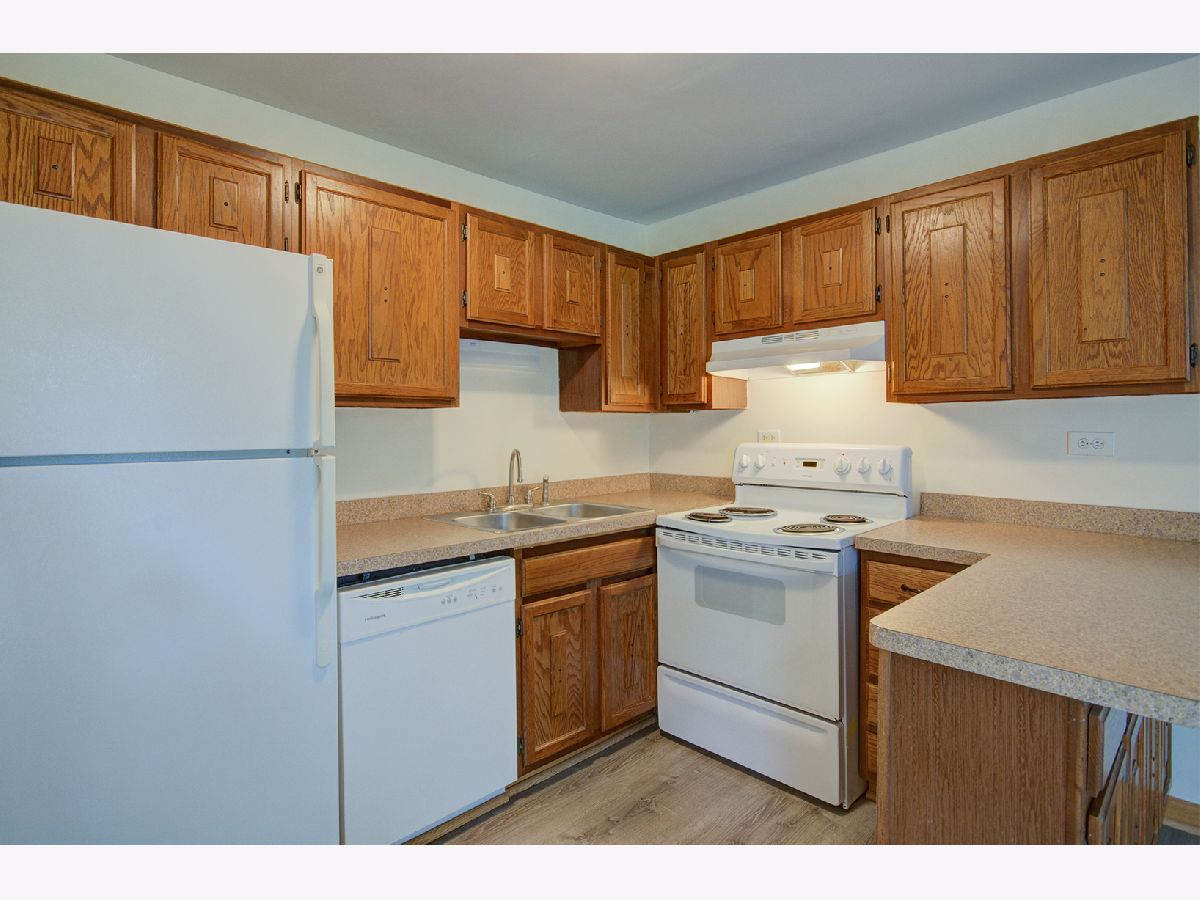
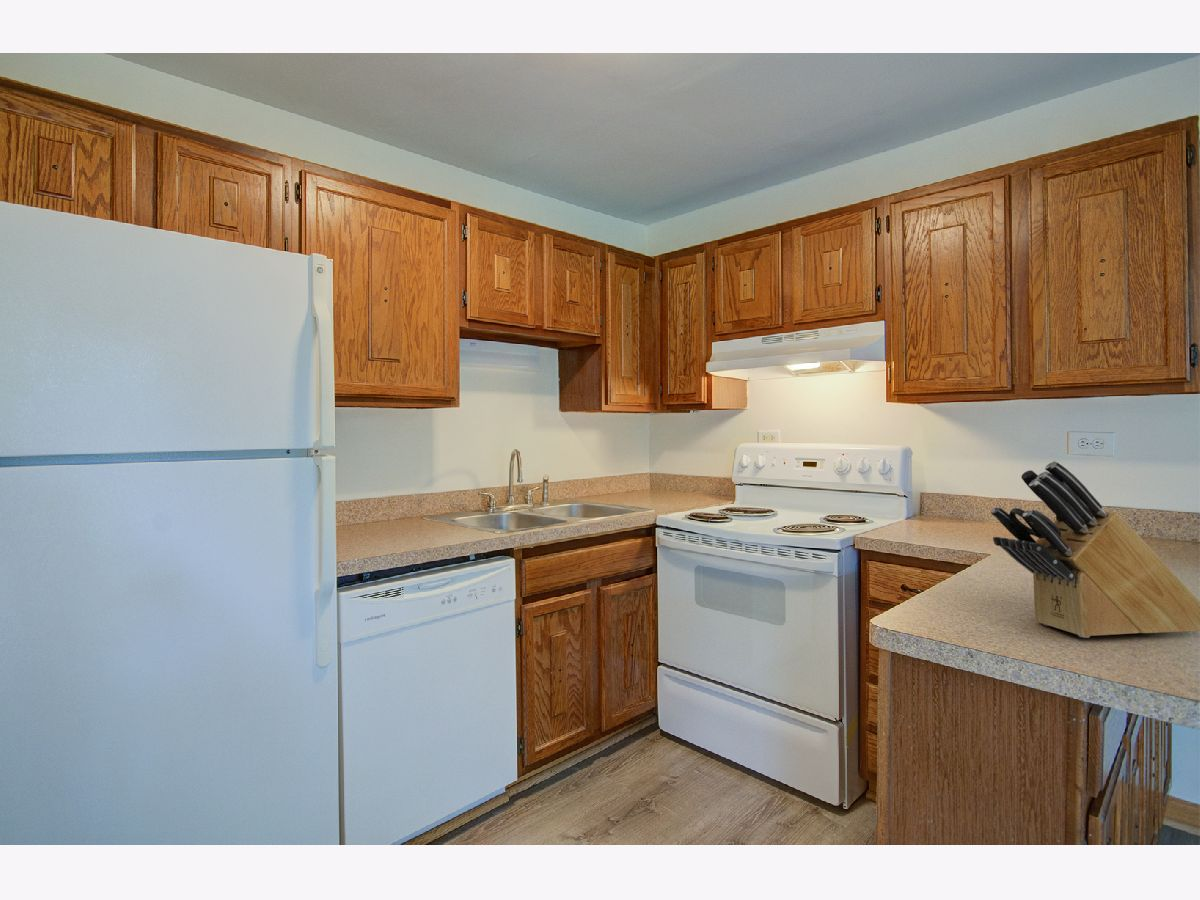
+ knife block [990,460,1200,639]
